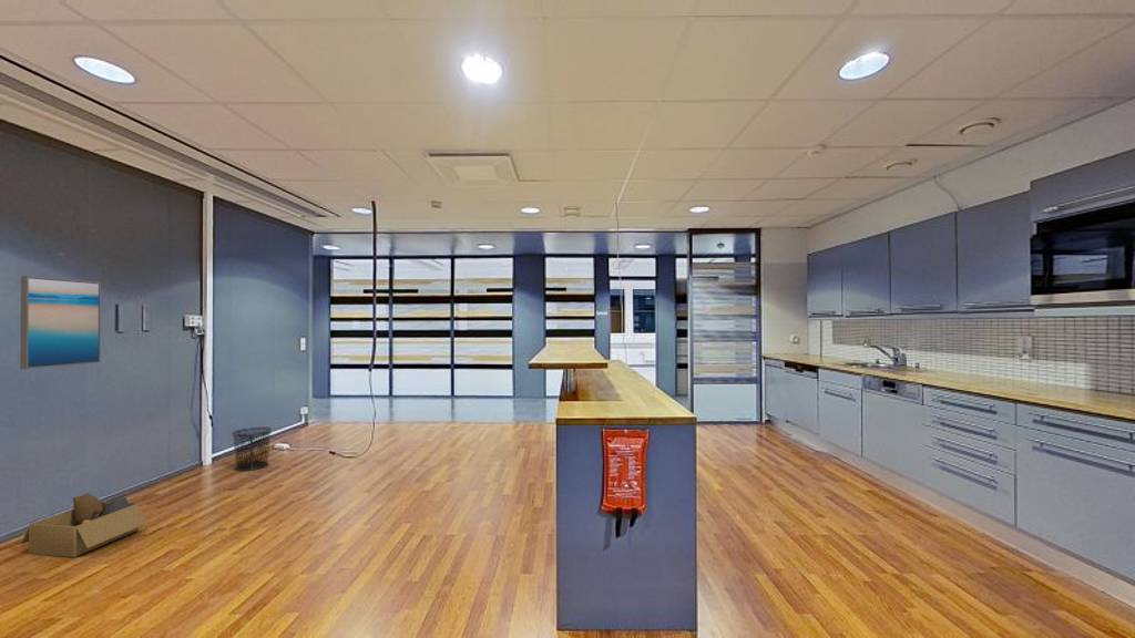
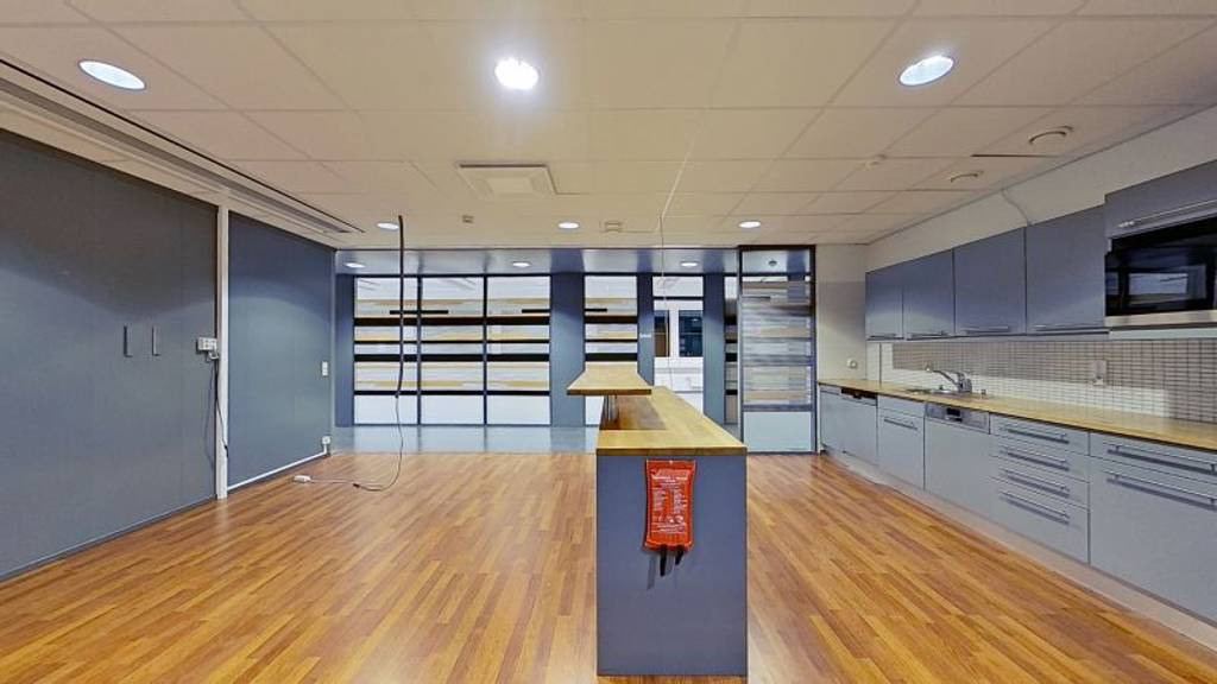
- waste bin [231,426,273,472]
- cardboard box [20,492,149,558]
- wall art [19,275,102,370]
